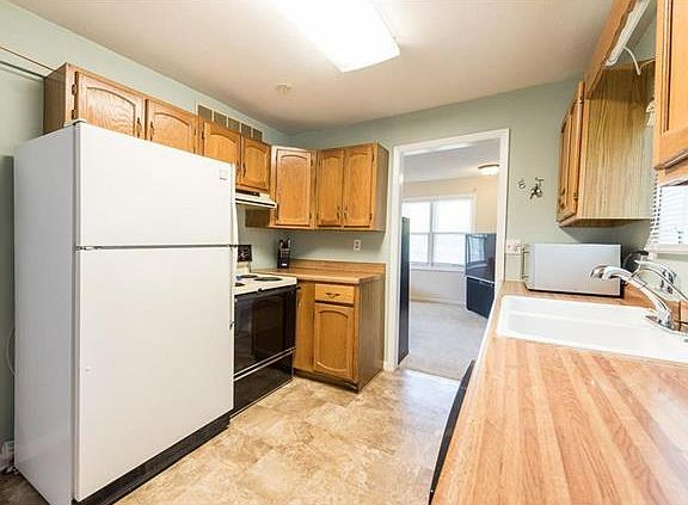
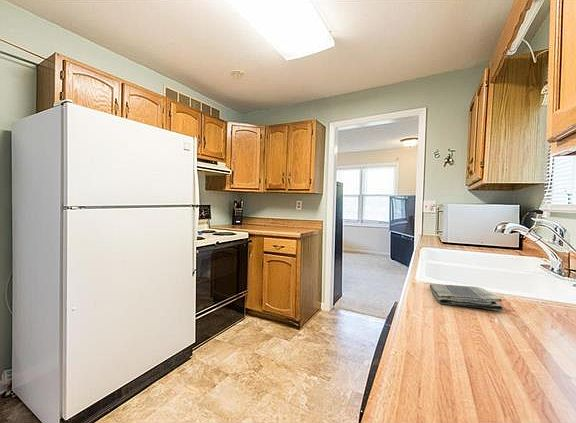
+ dish towel [428,283,504,312]
